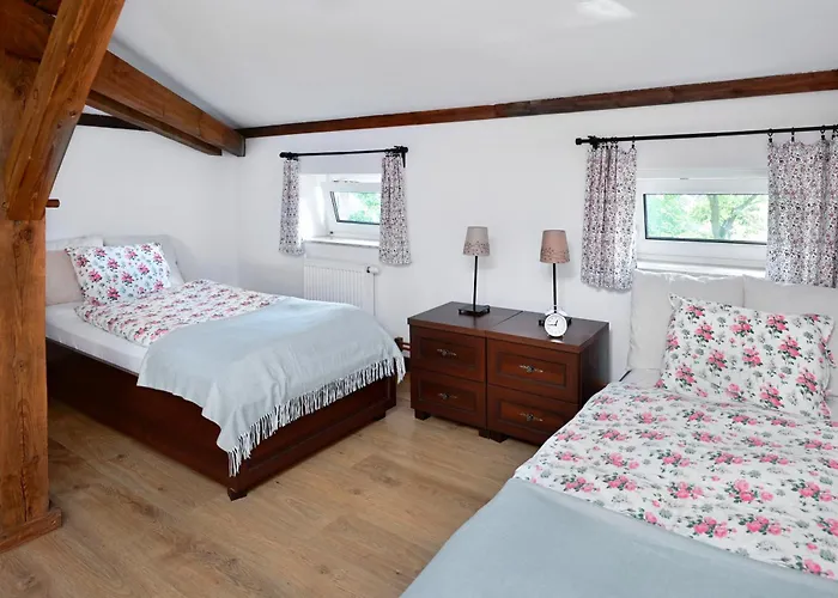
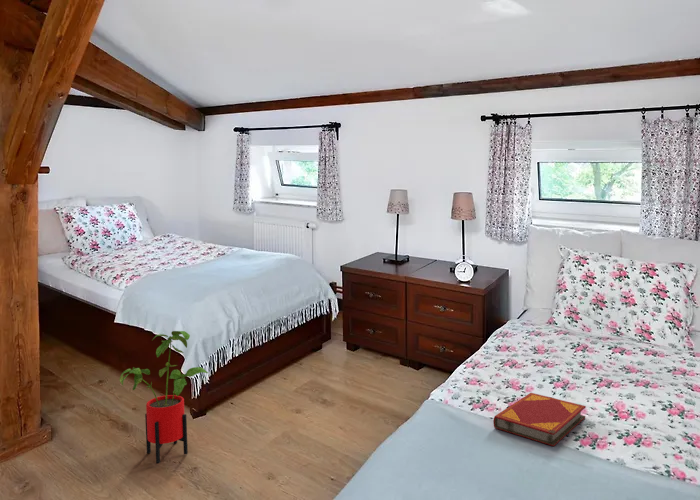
+ house plant [119,330,209,465]
+ hardback book [492,392,587,447]
